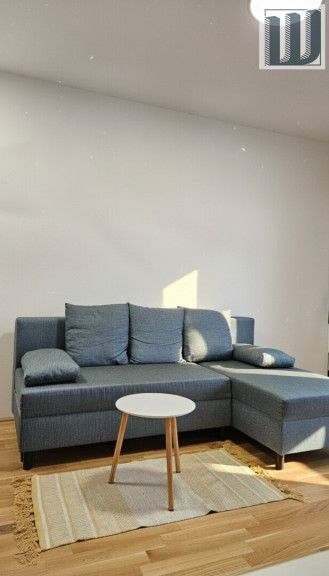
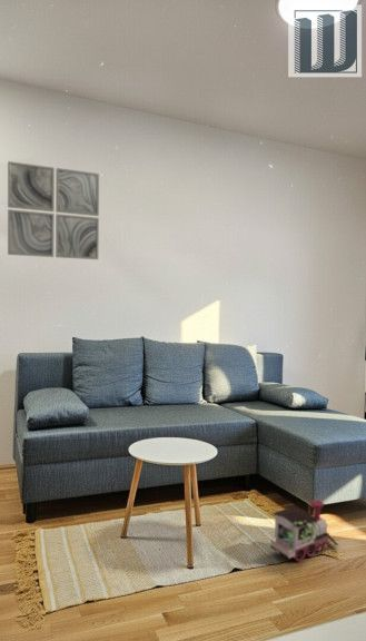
+ wall art [7,160,100,260]
+ toy train [269,499,339,563]
